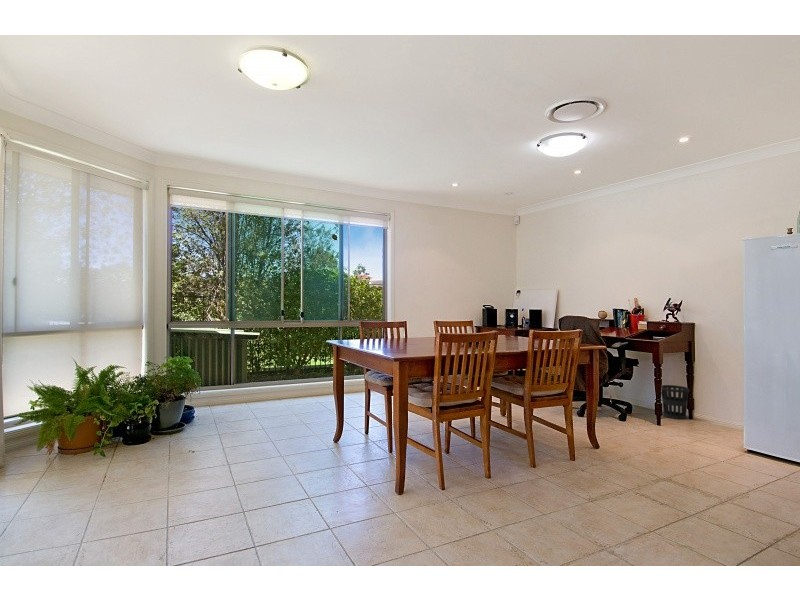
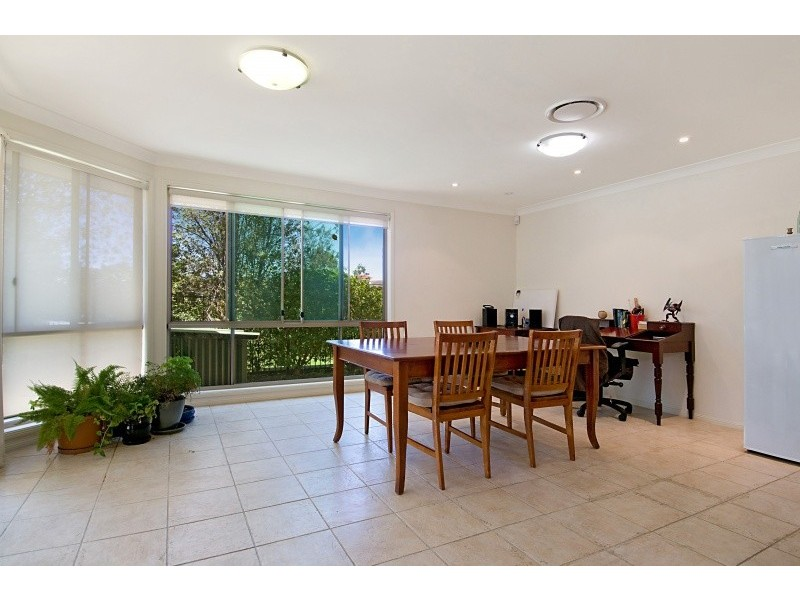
- wastebasket [660,384,690,420]
